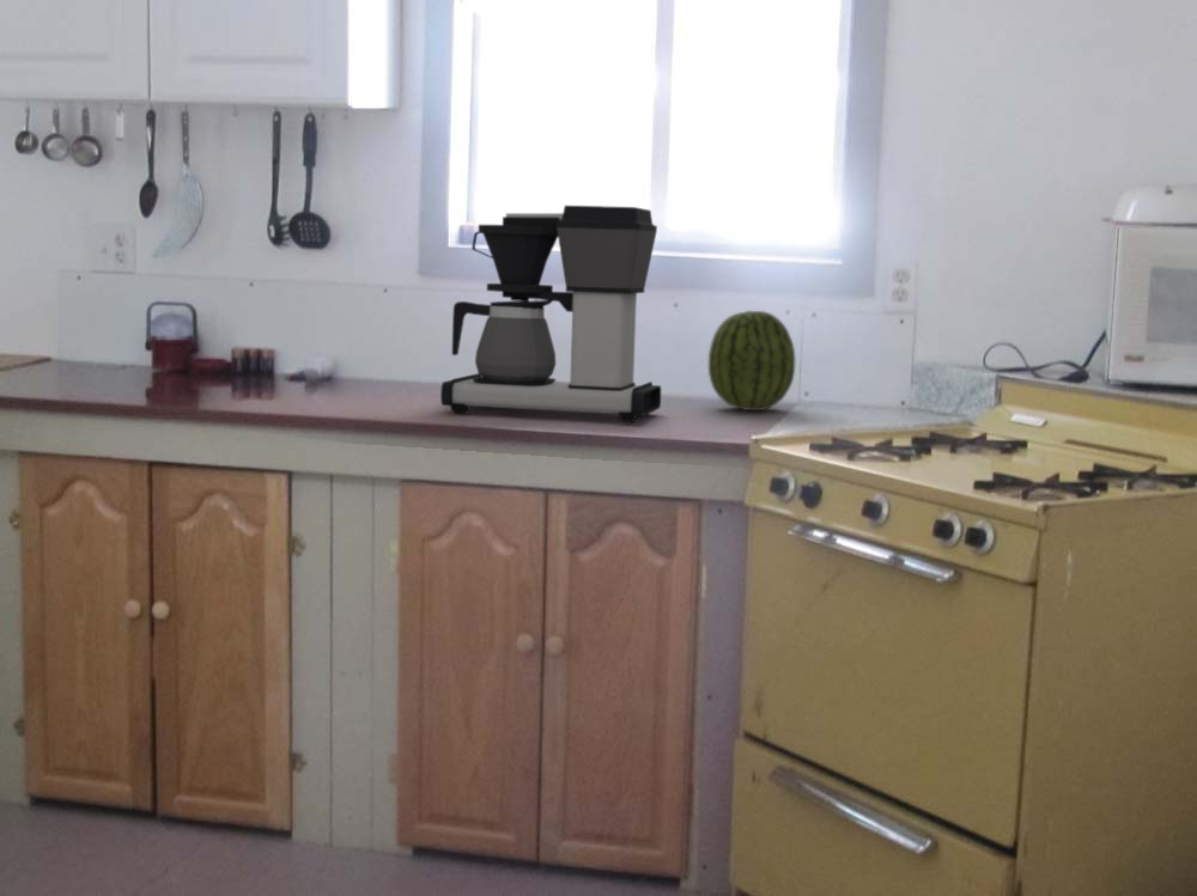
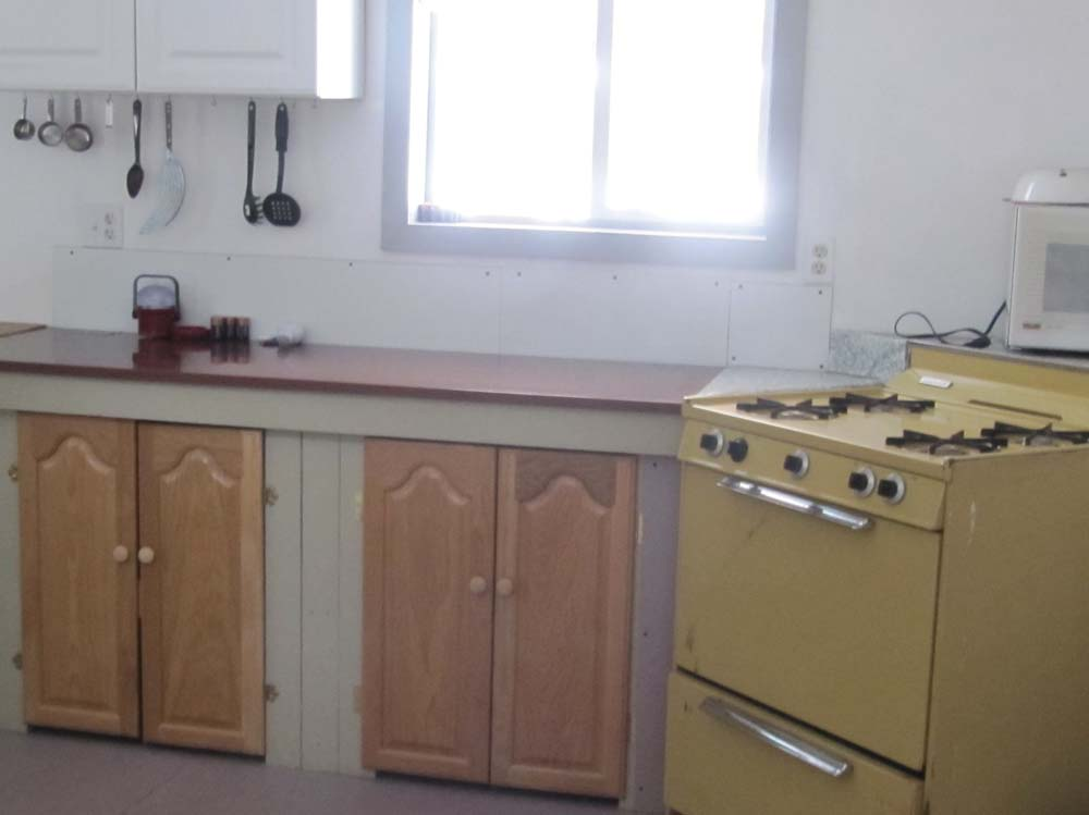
- fruit [707,310,796,412]
- coffee maker [439,205,662,423]
